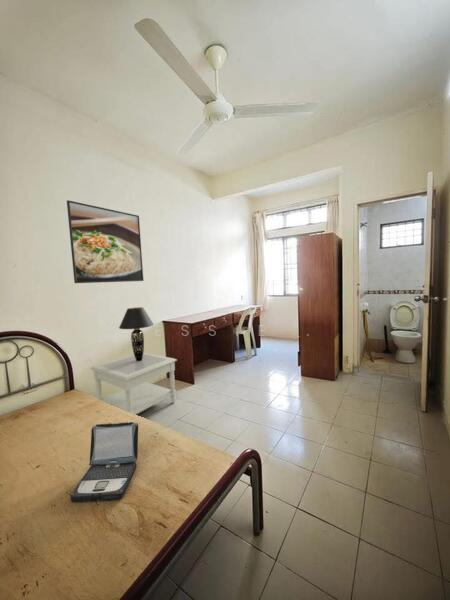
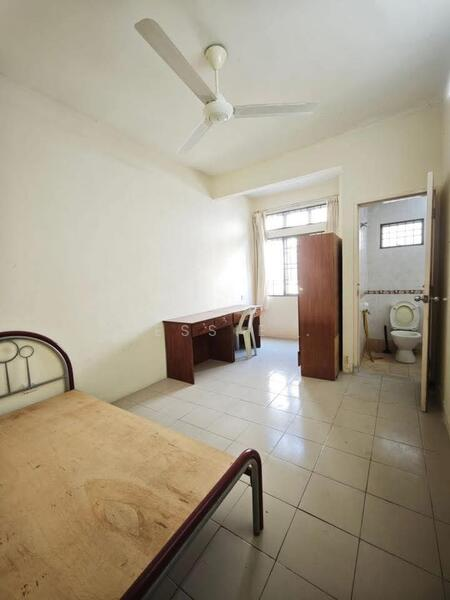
- laptop [70,421,139,503]
- side table [89,351,178,415]
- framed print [66,199,145,284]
- table lamp [118,306,155,361]
